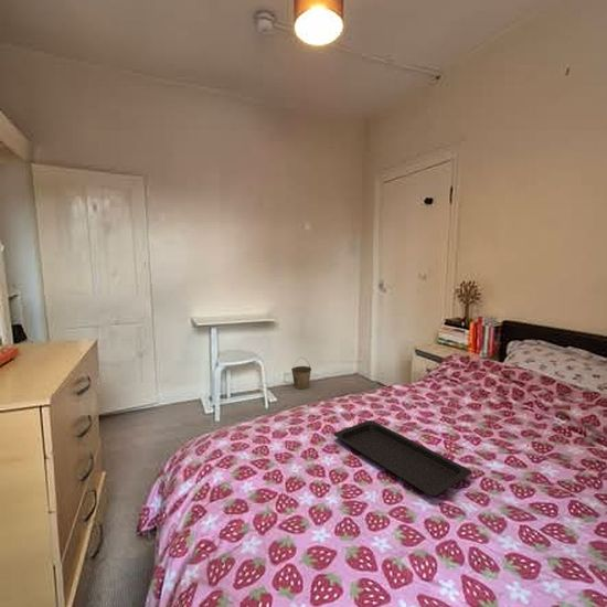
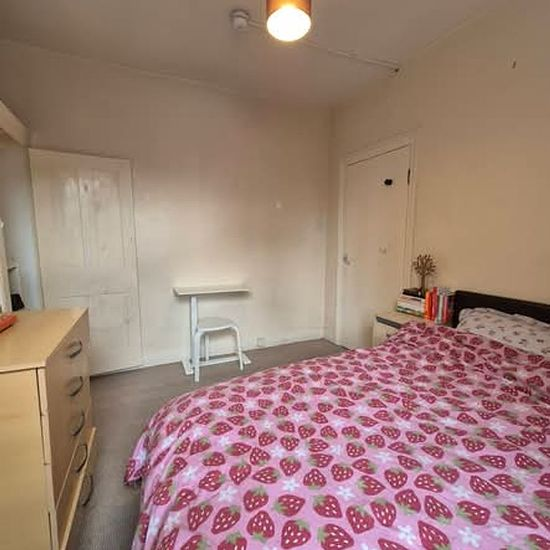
- bucket [290,356,312,390]
- serving tray [332,419,472,497]
